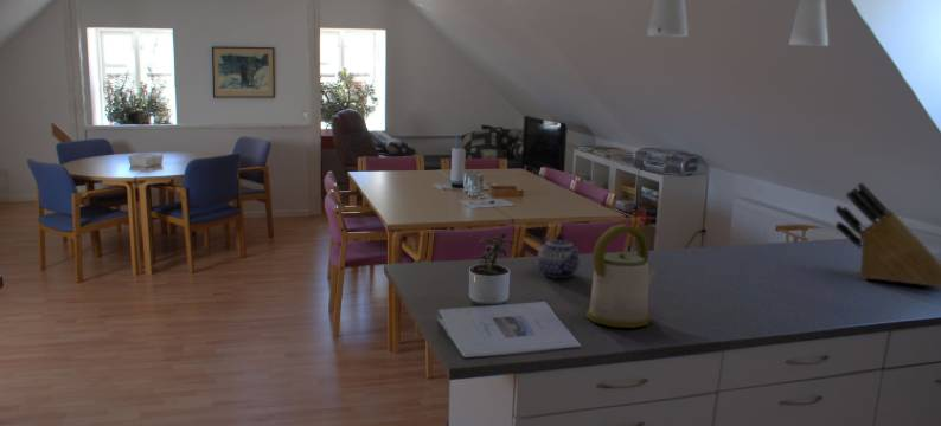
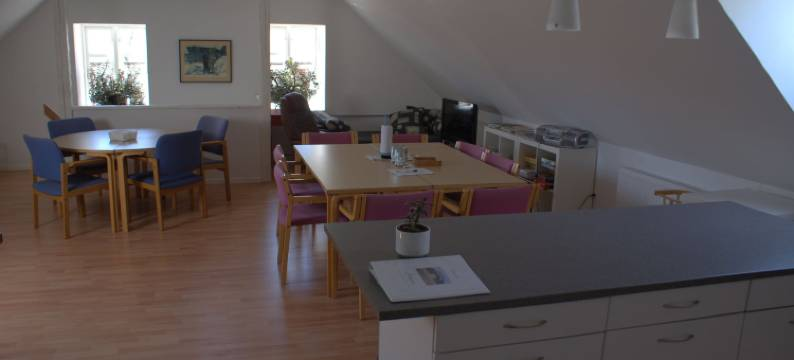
- knife block [834,182,941,289]
- teapot [537,233,582,279]
- kettle [585,224,657,329]
